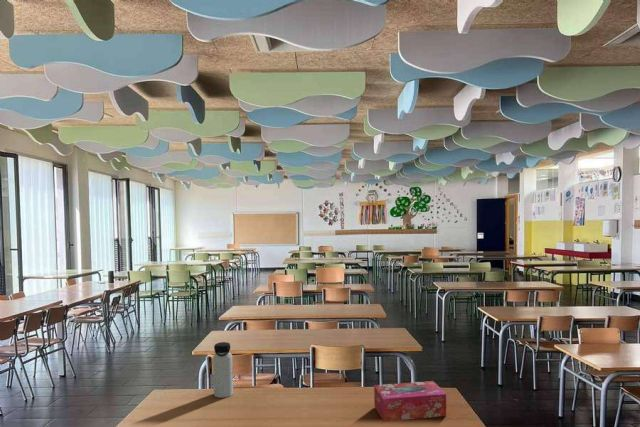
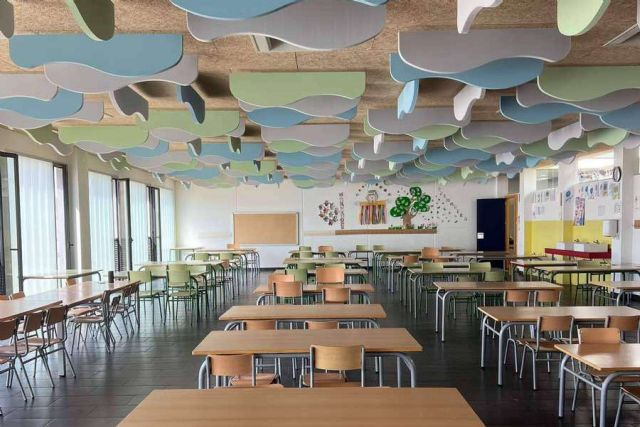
- water bottle [212,341,234,399]
- tissue box [373,380,447,422]
